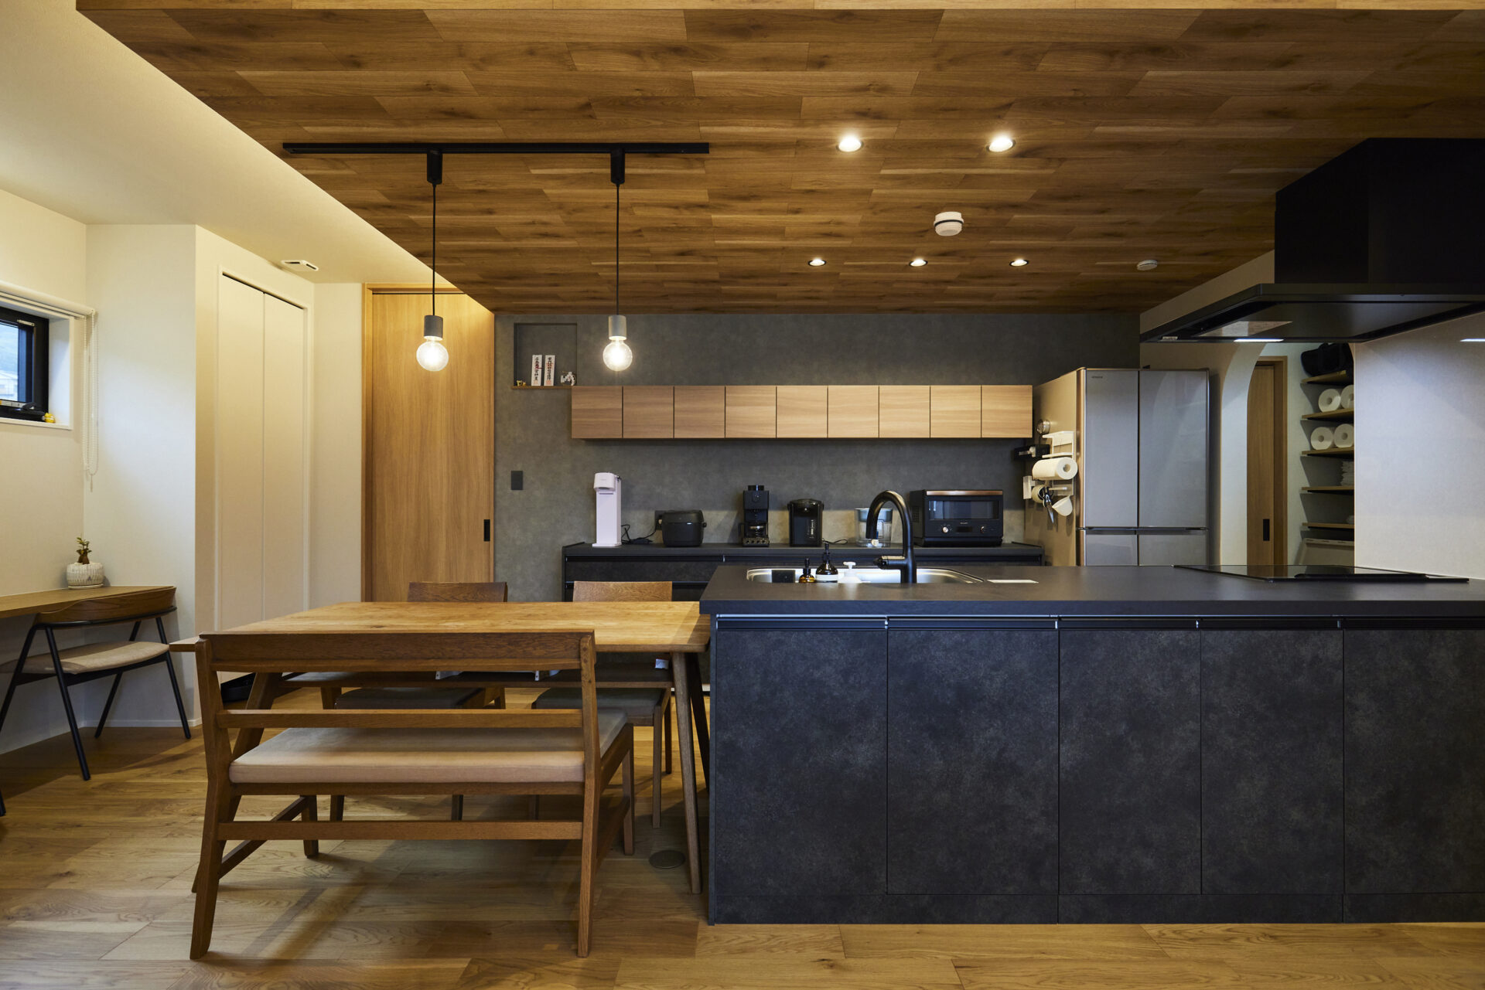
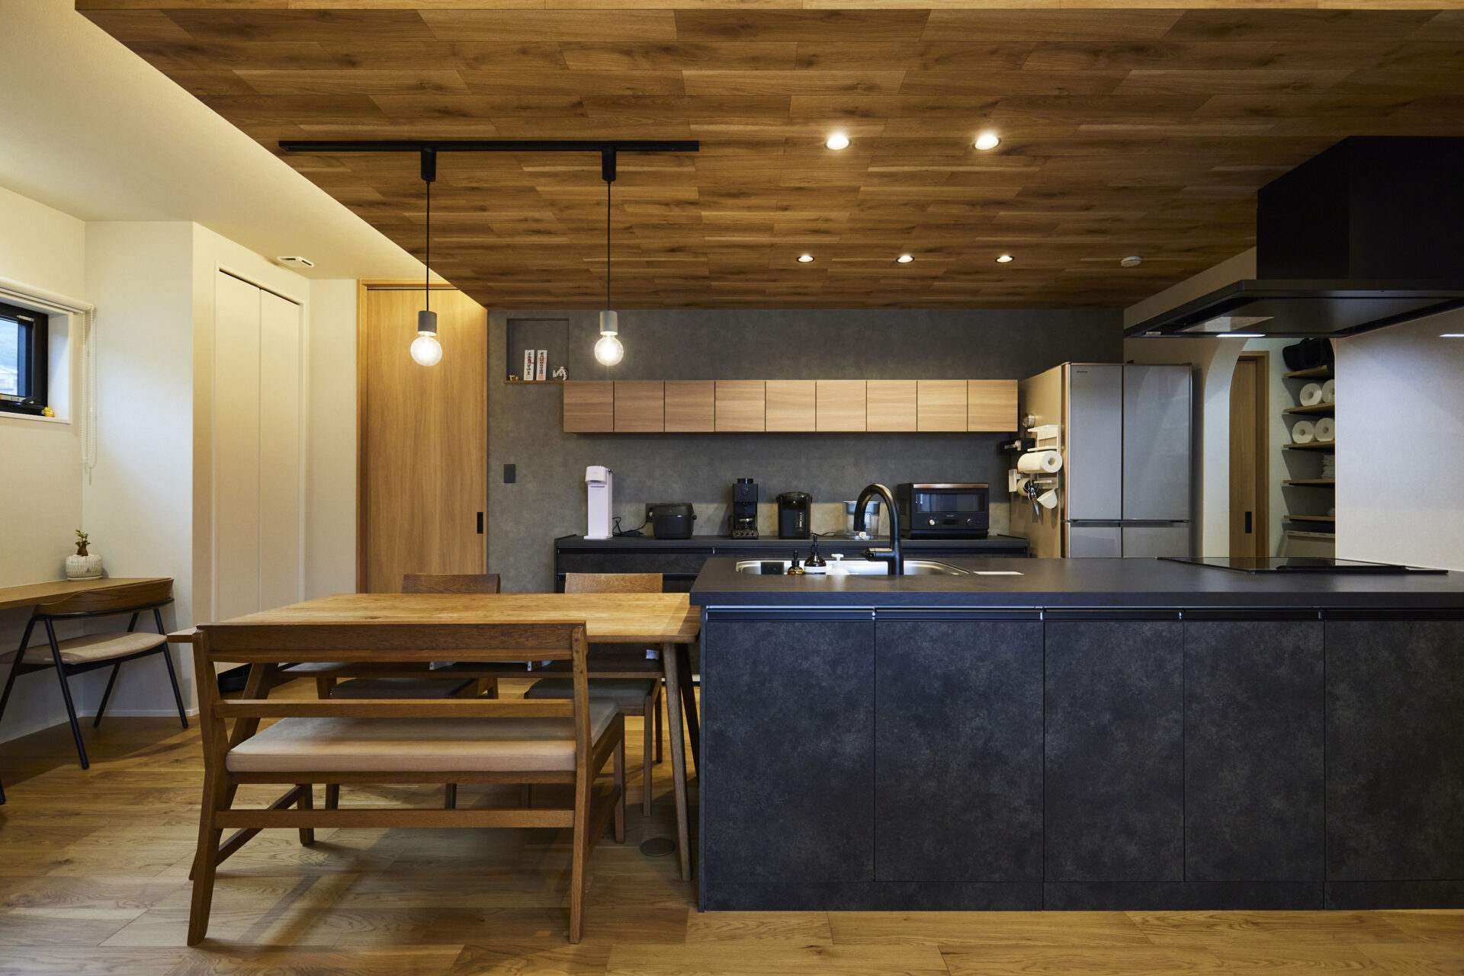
- smoke detector [933,211,964,236]
